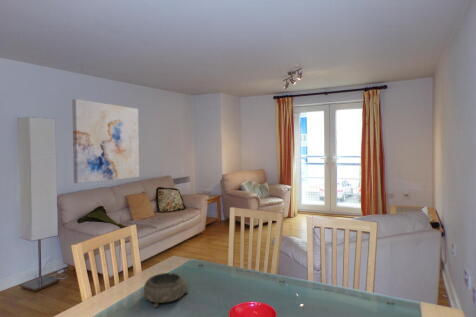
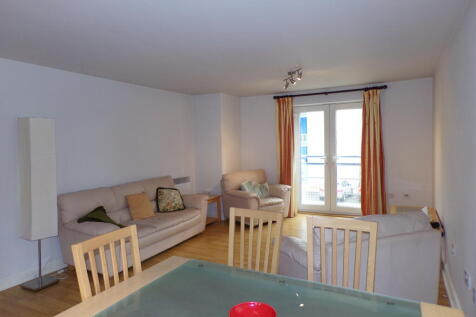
- decorative bowl [143,272,189,308]
- wall art [71,98,140,184]
